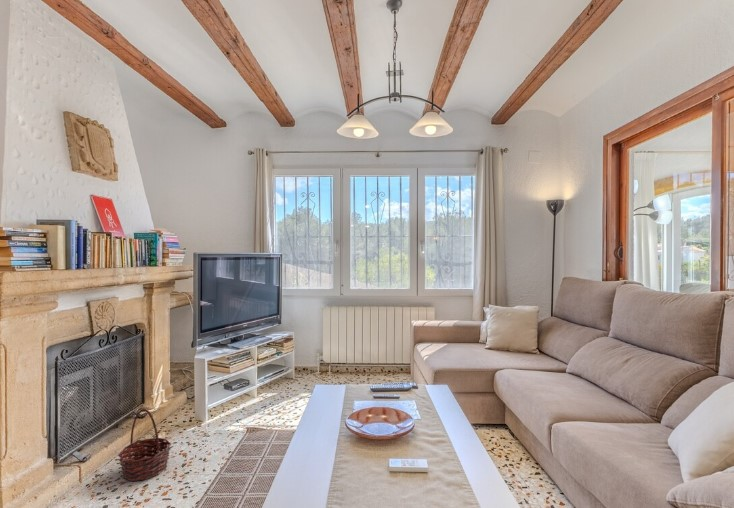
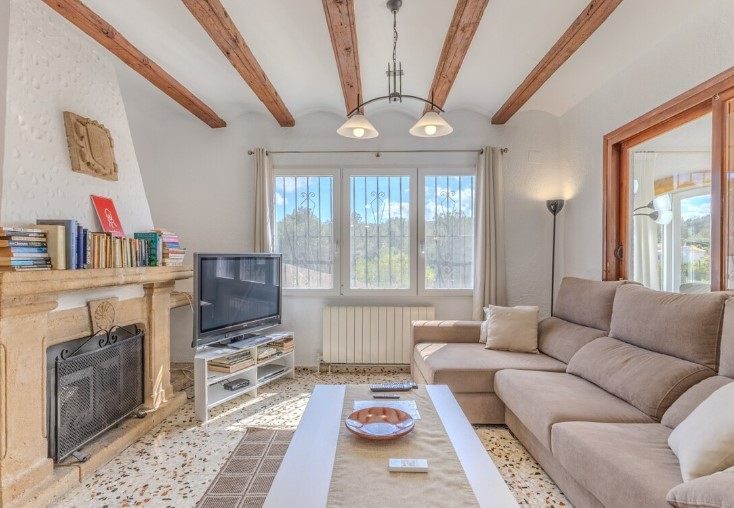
- basket [117,408,172,482]
